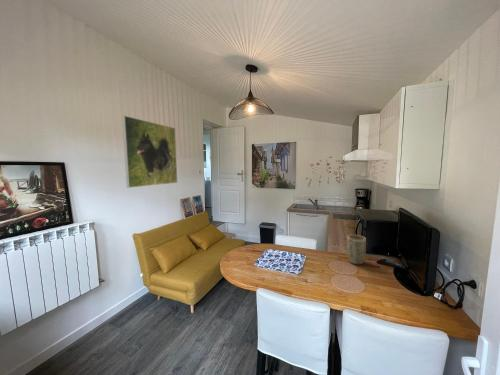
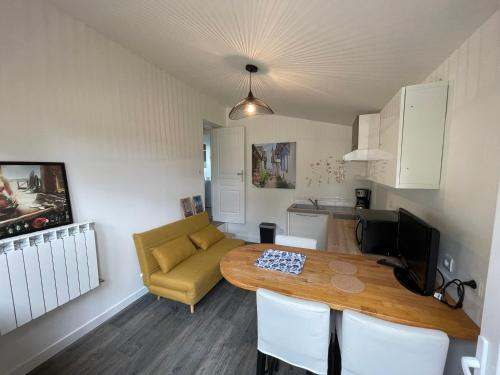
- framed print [121,115,178,189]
- plant pot [346,234,367,265]
